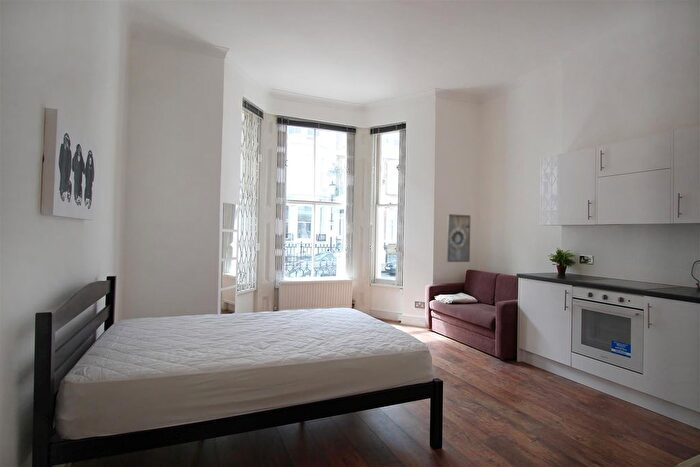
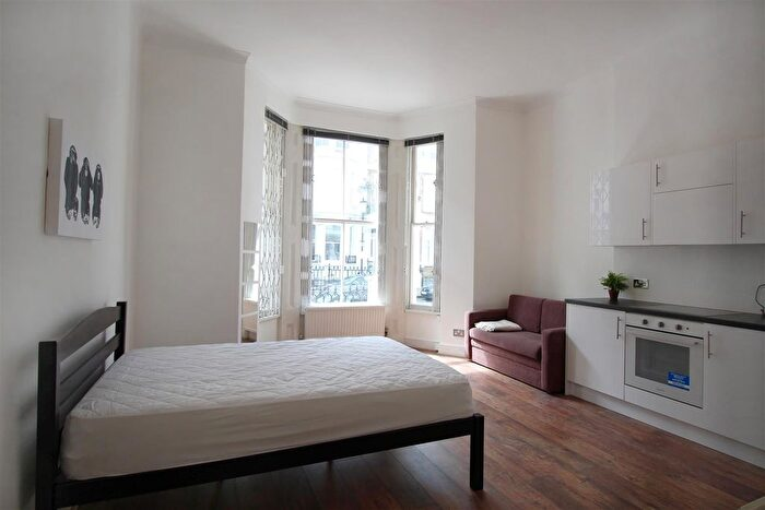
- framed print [446,213,471,263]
